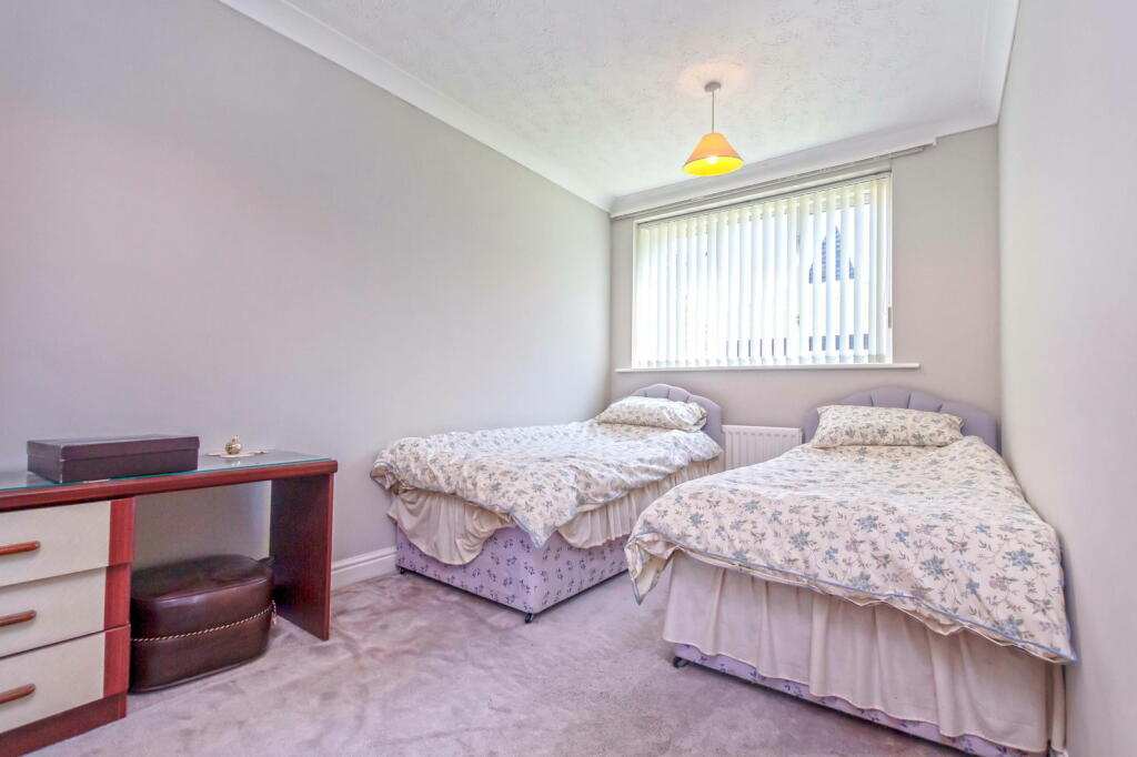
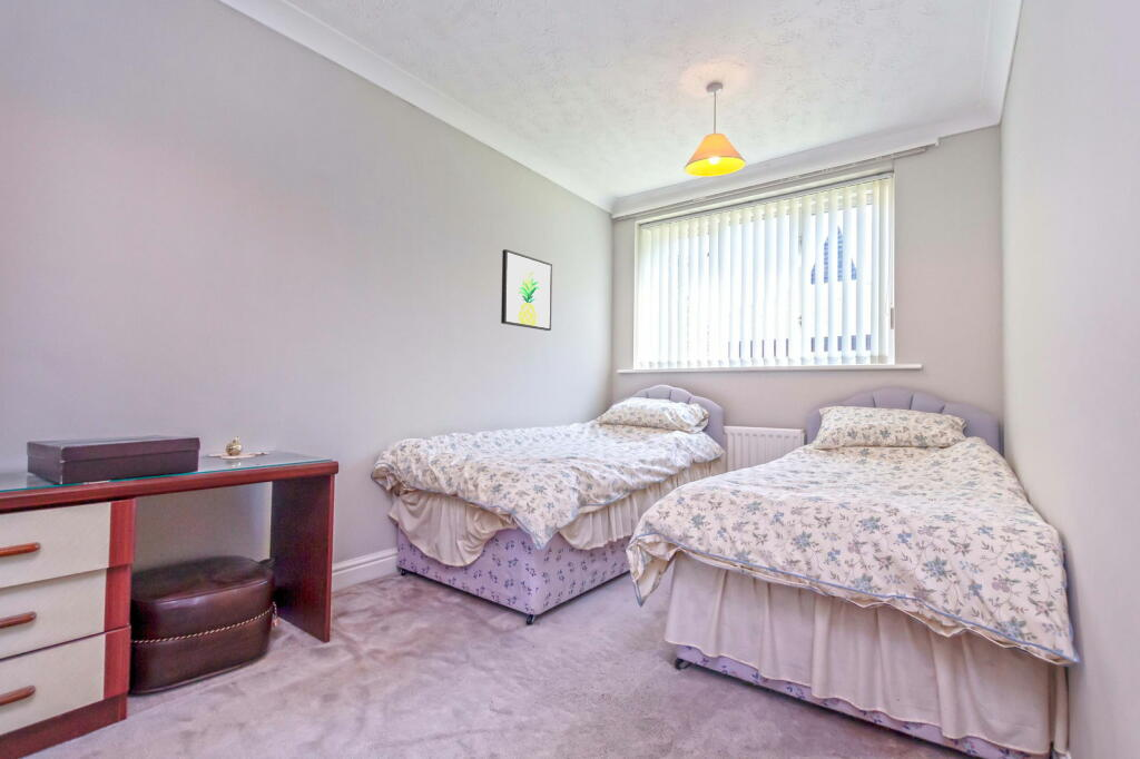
+ wall art [500,248,553,332]
